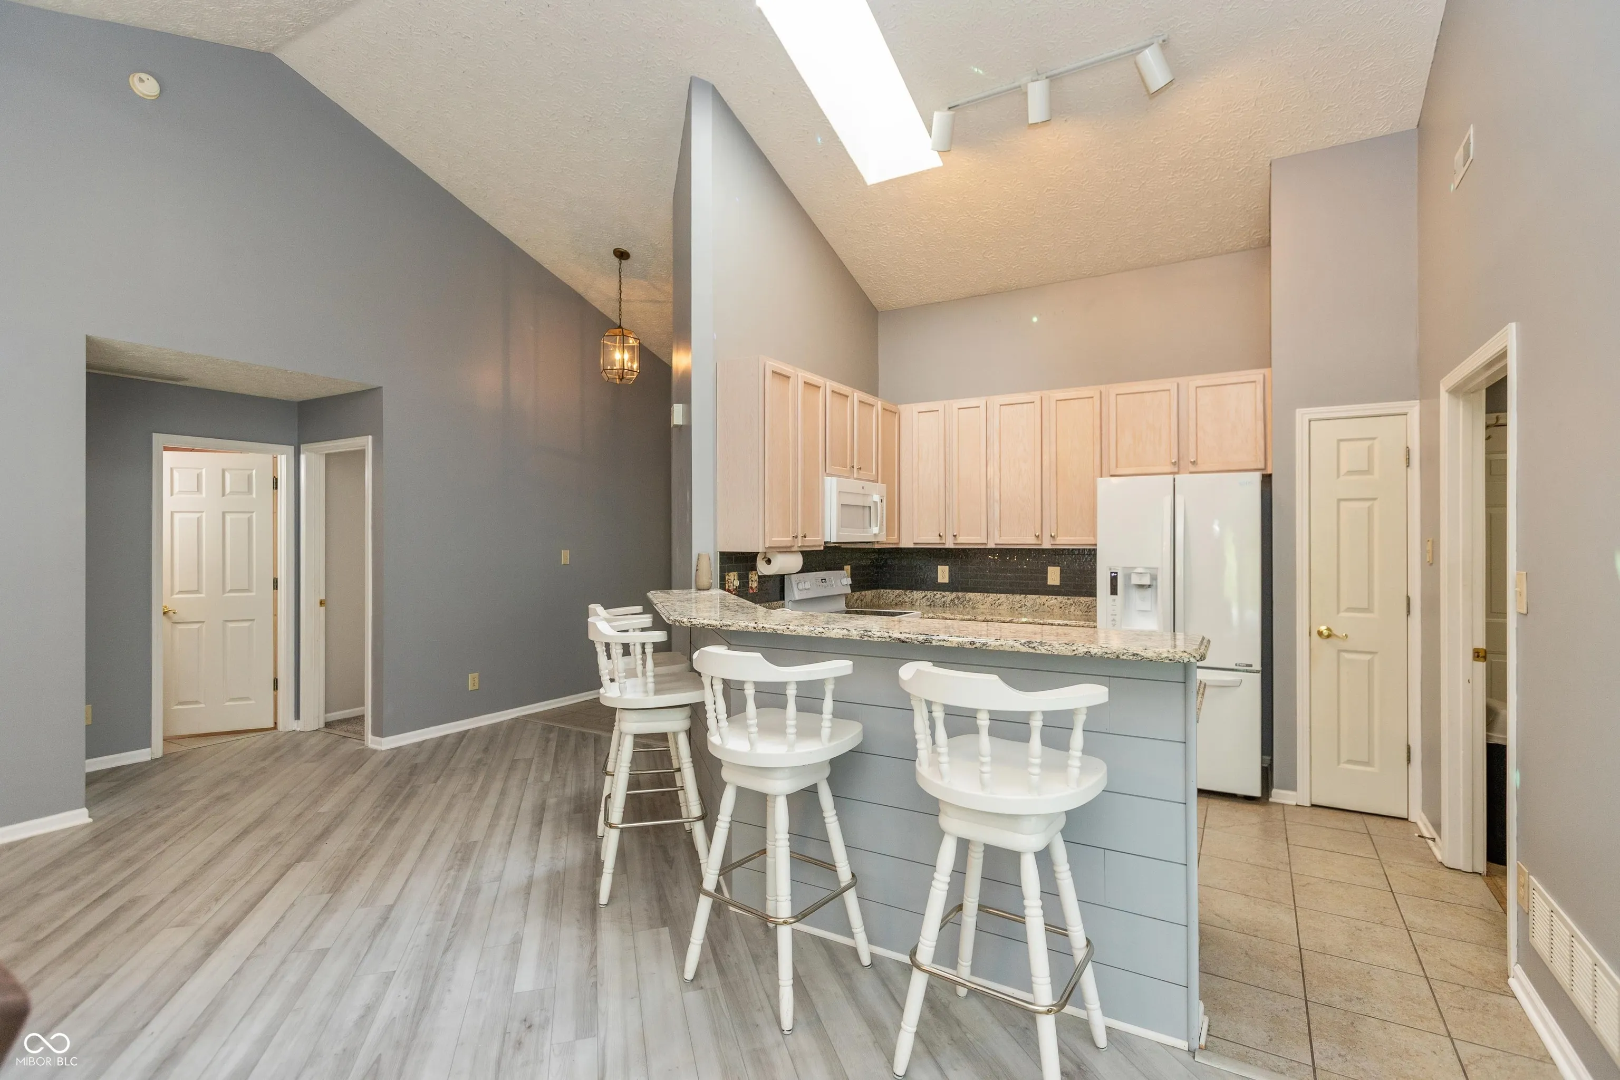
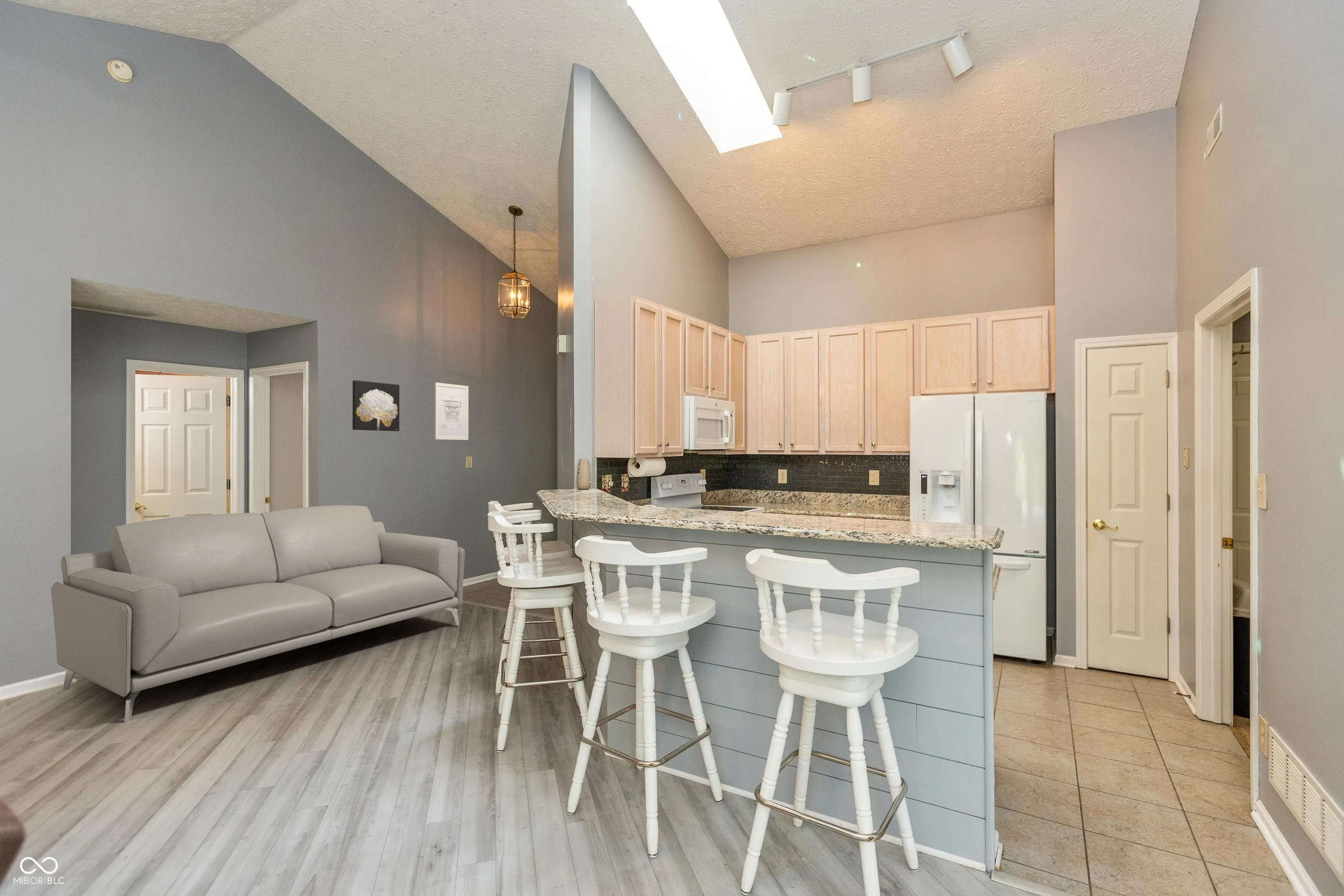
+ wall art [352,380,400,432]
+ sofa [51,504,465,723]
+ wall art [434,382,469,441]
